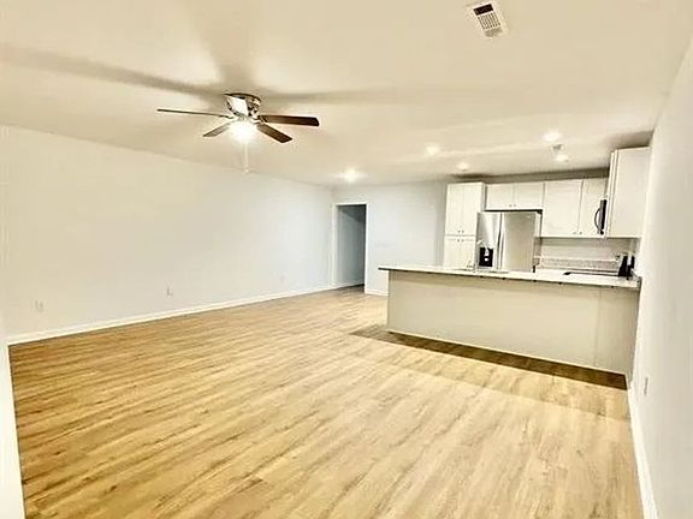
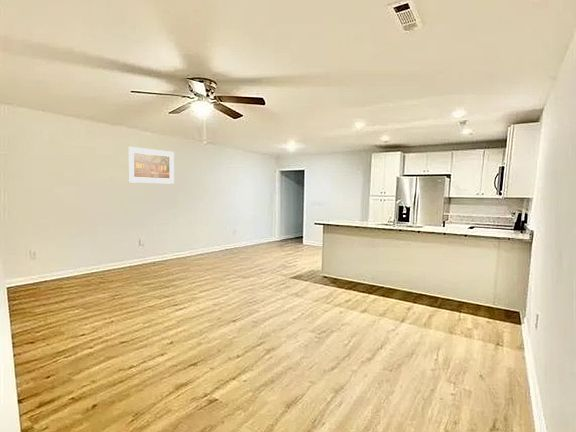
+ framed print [127,146,175,185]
